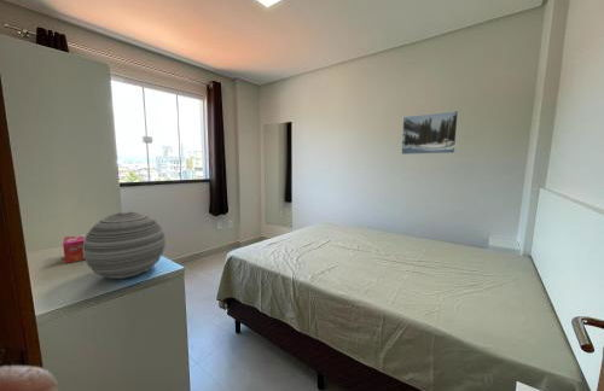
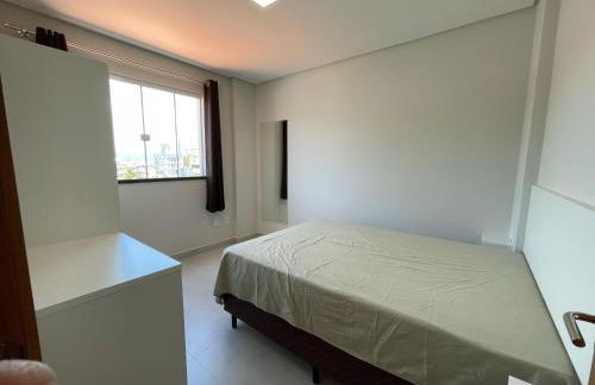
- tissue box [62,233,88,264]
- decorative orb [83,211,167,280]
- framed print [400,110,459,156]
